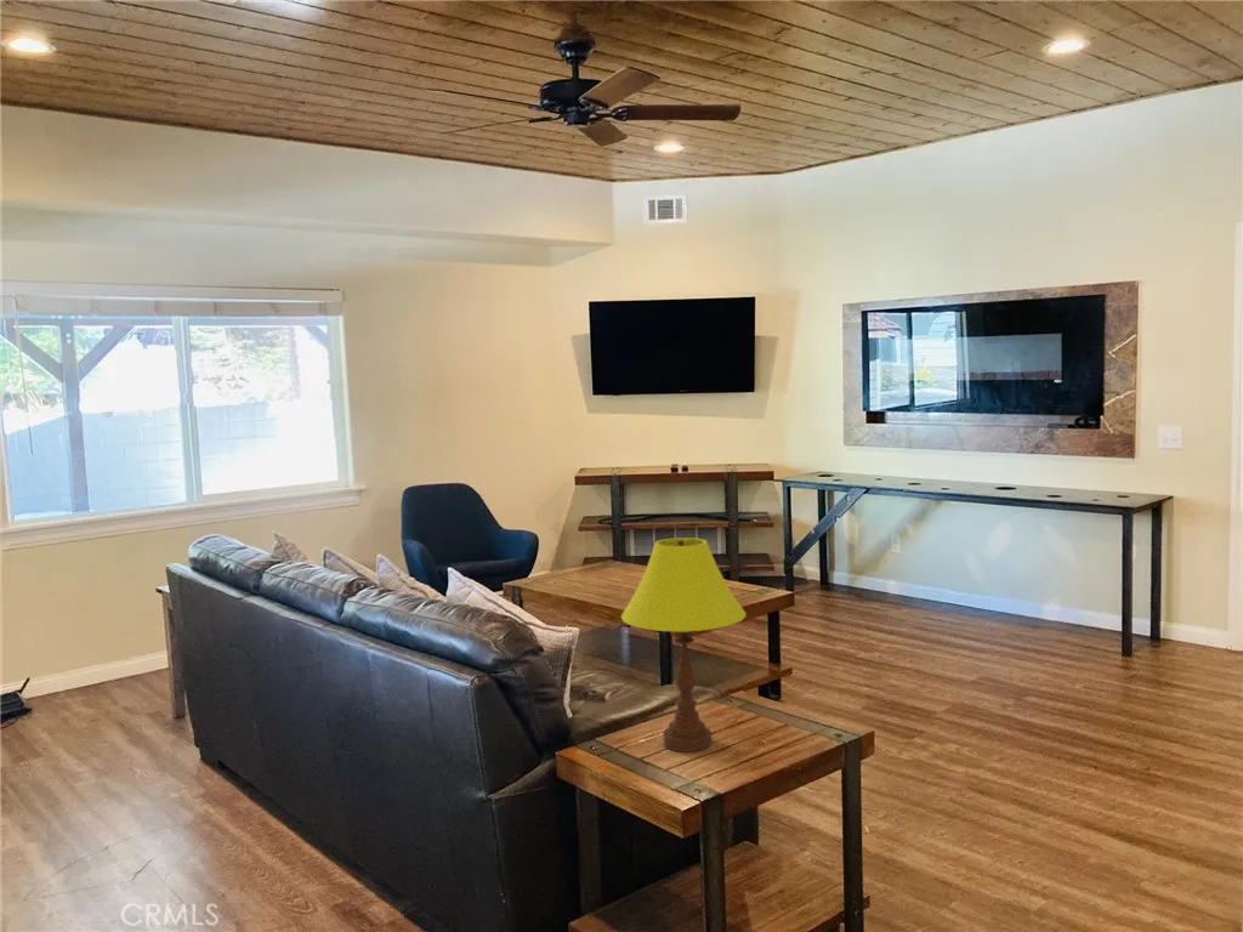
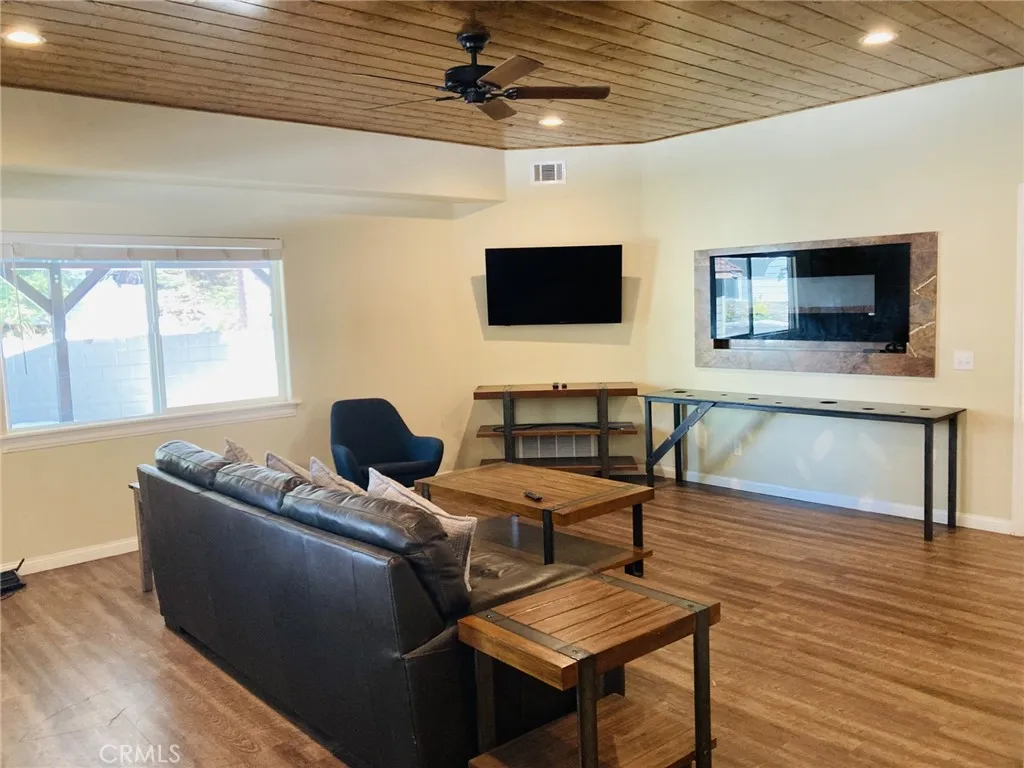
- table lamp [620,536,748,754]
